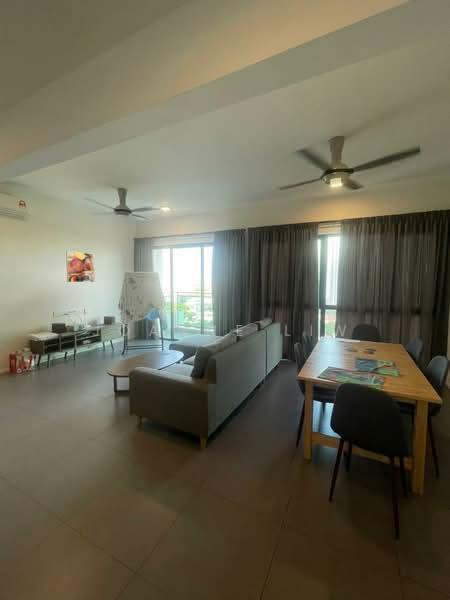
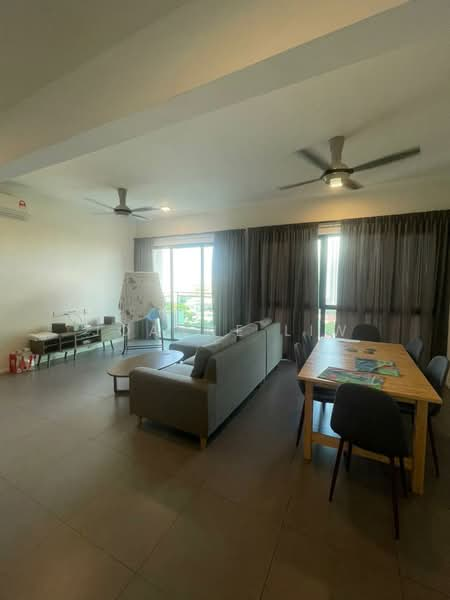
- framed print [65,250,96,283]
